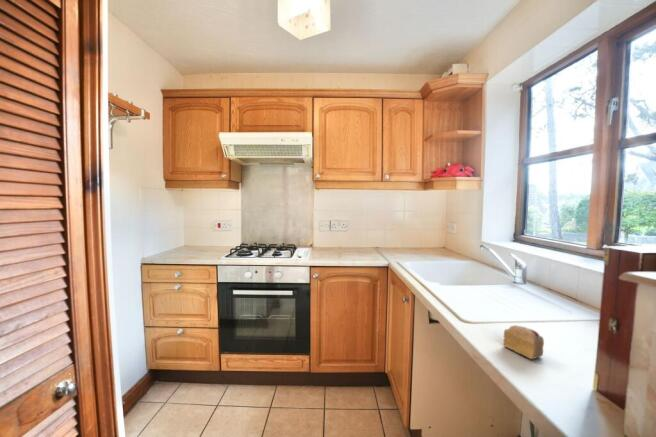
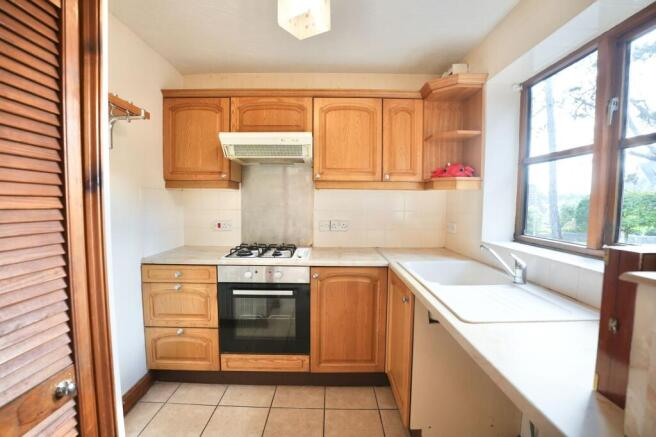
- cake slice [503,324,545,360]
